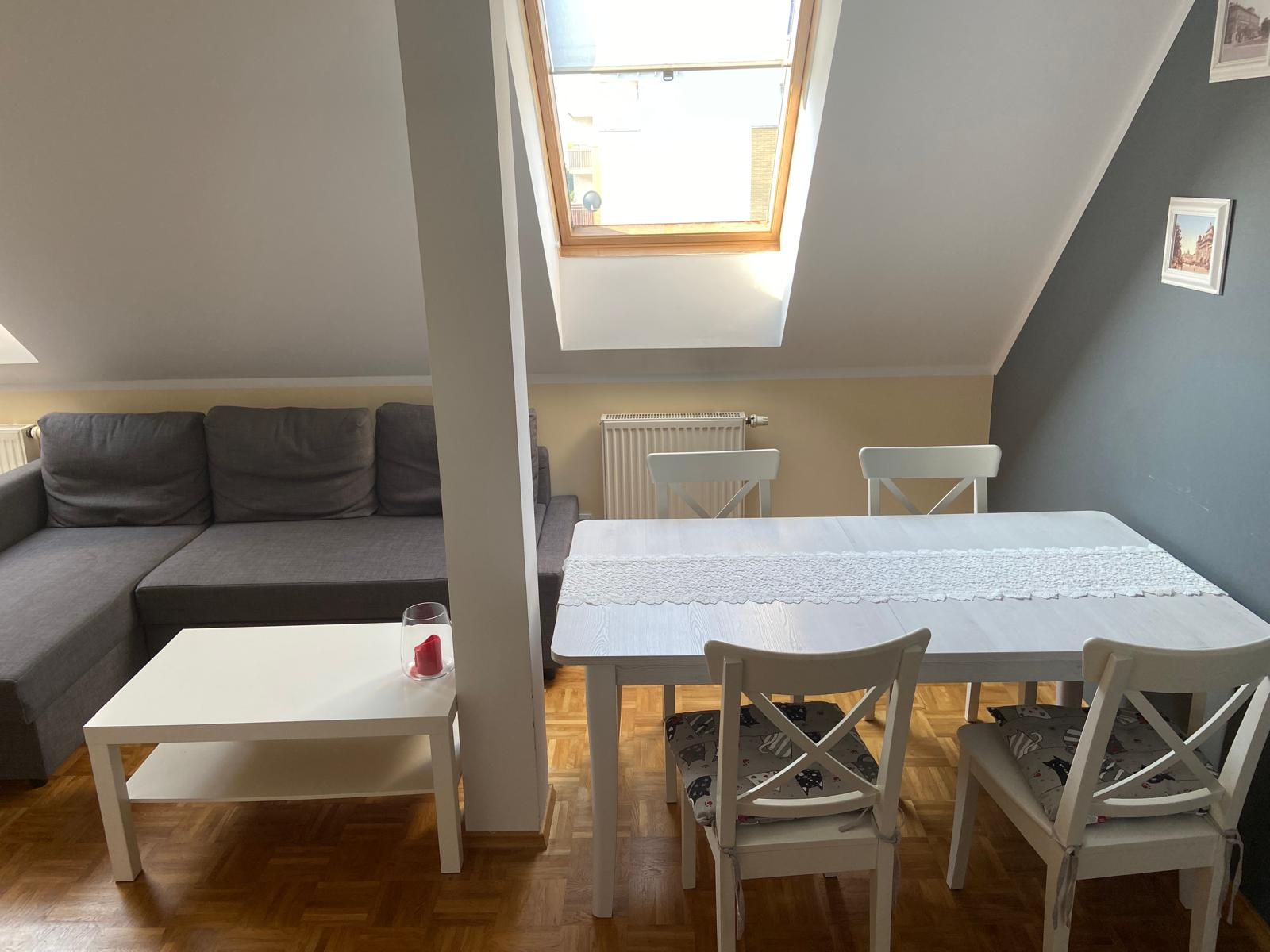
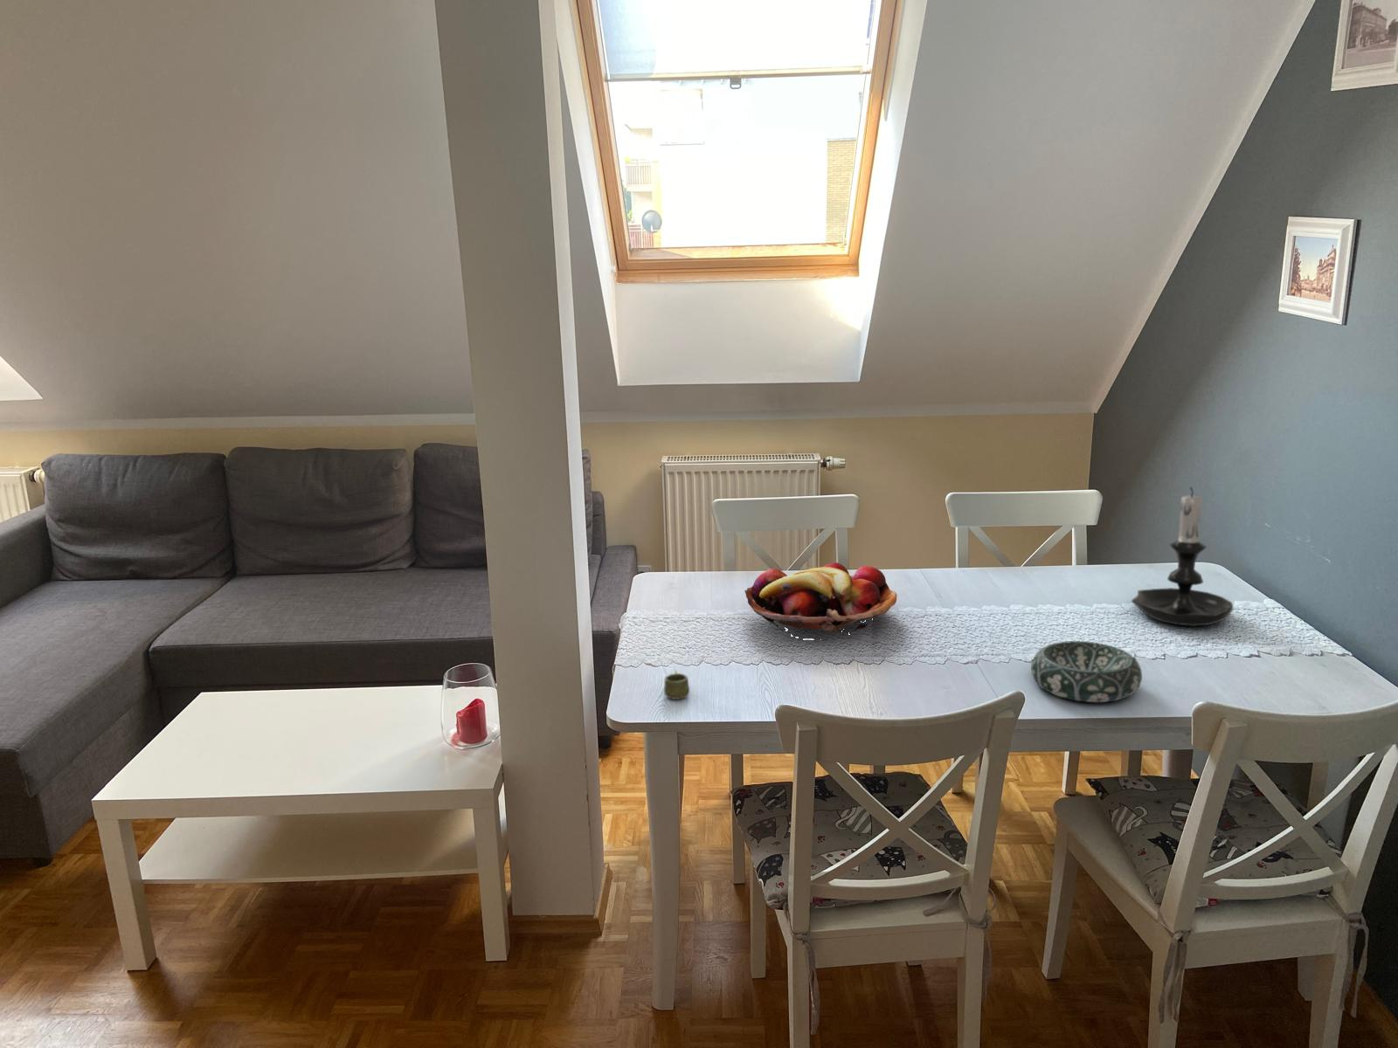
+ mug [663,669,690,700]
+ decorative bowl [1030,641,1143,703]
+ candle holder [1131,487,1235,627]
+ fruit basket [743,561,898,641]
